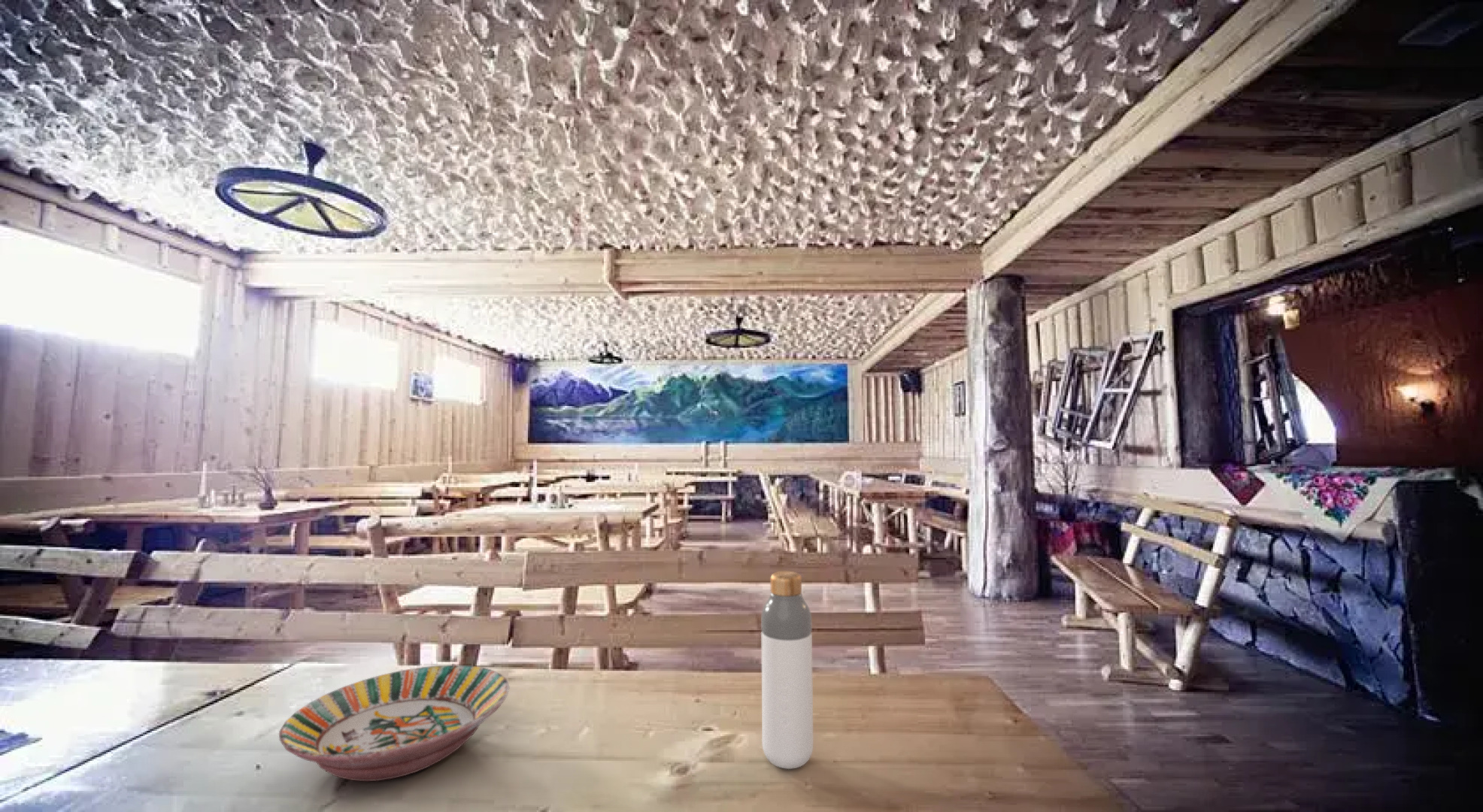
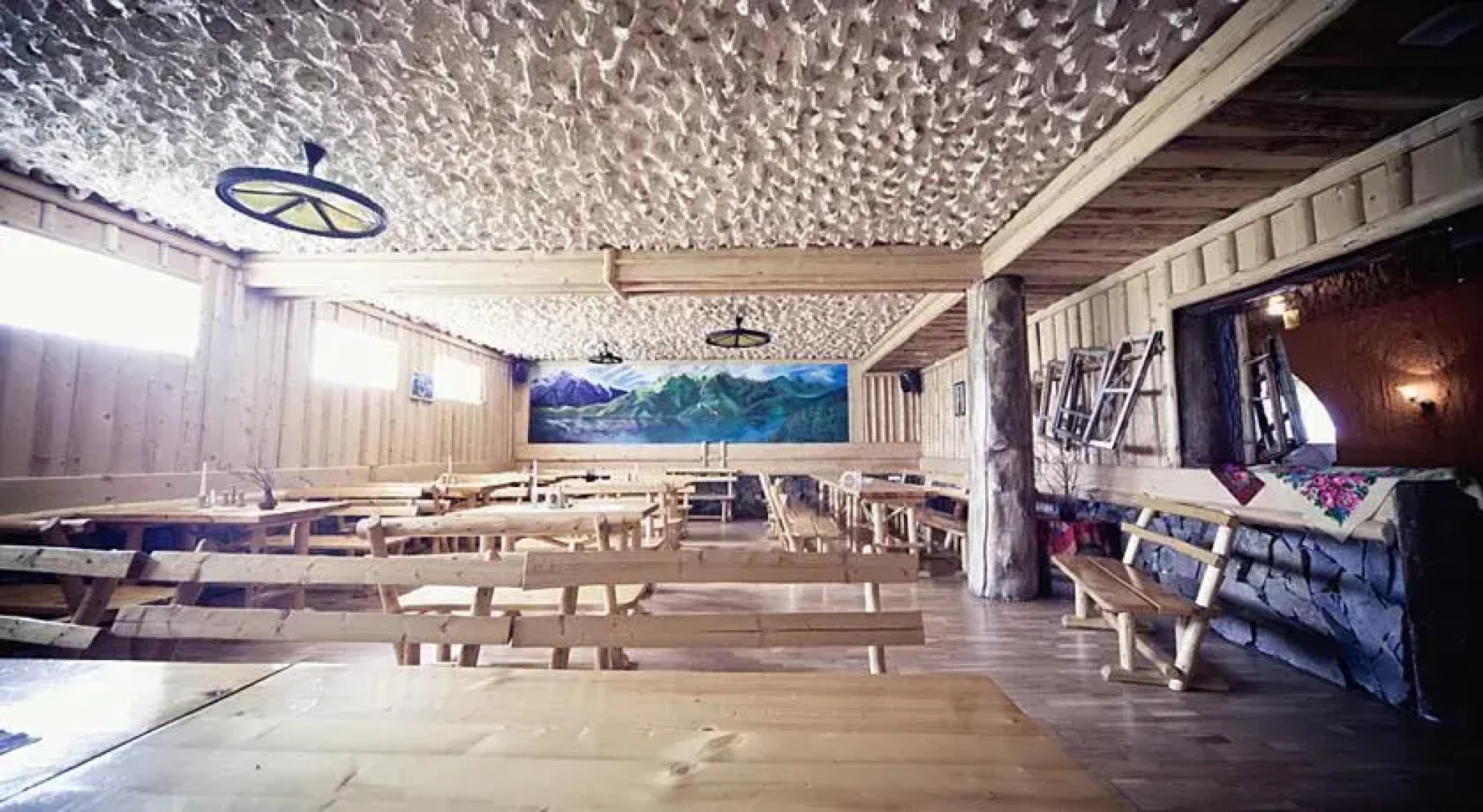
- bottle [760,571,814,770]
- serving bowl [278,664,511,782]
